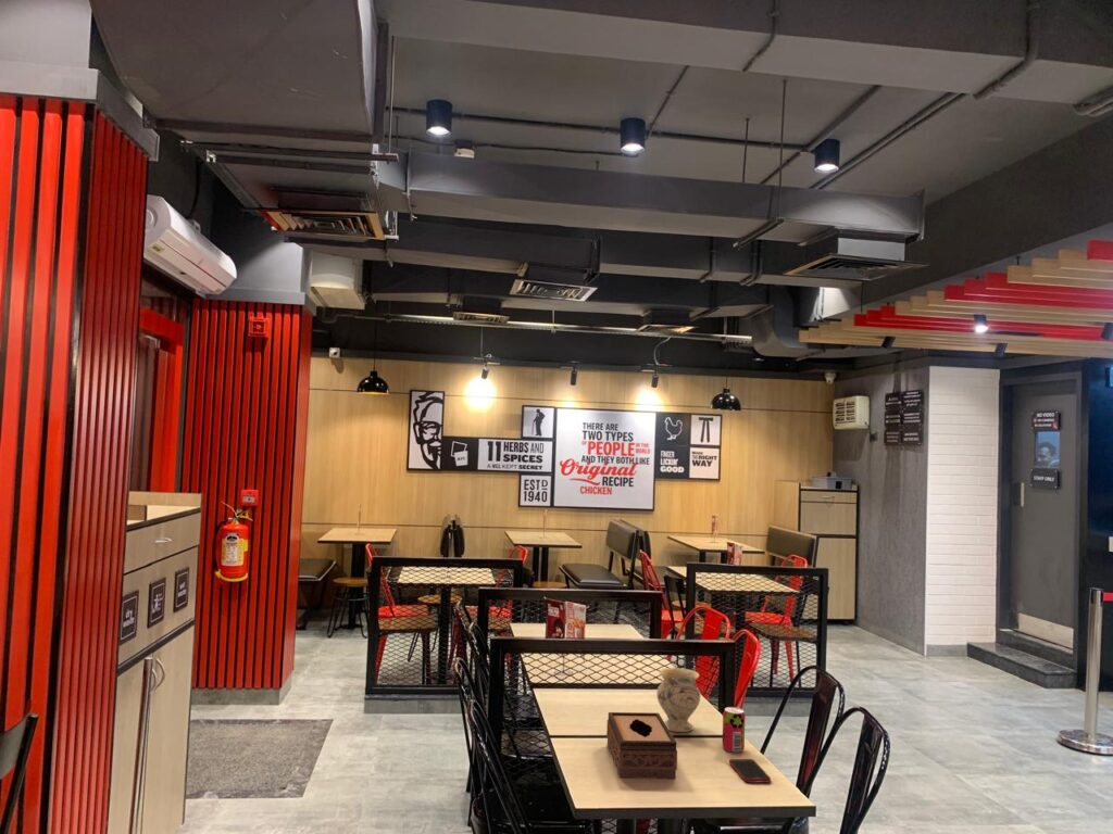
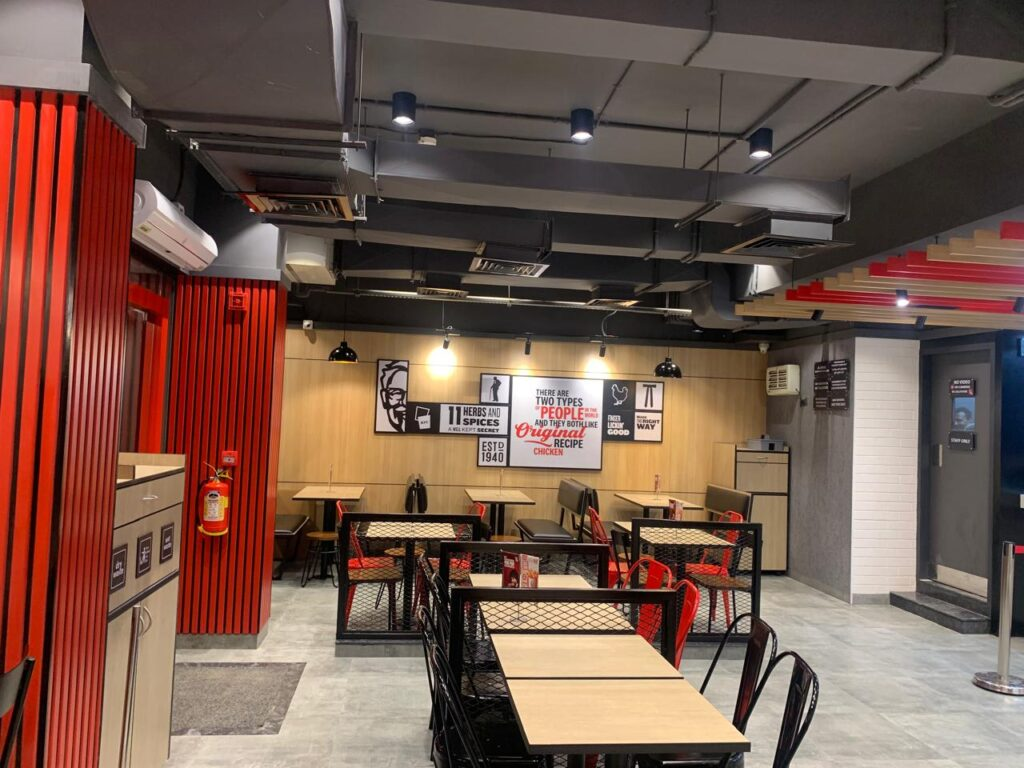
- cell phone [728,758,772,784]
- beverage can [721,706,746,754]
- vase [655,667,701,733]
- tissue box [605,711,678,780]
